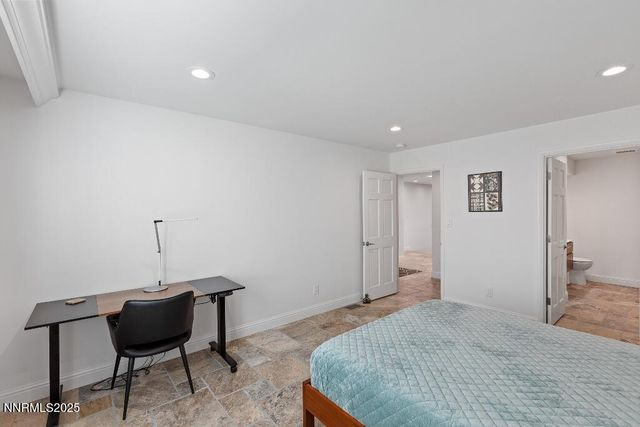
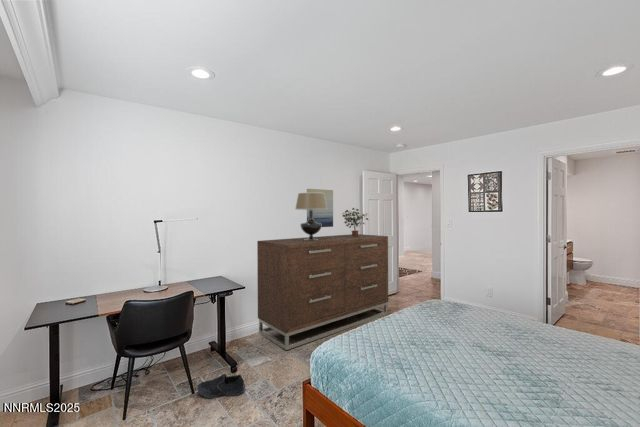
+ potted plant [342,207,369,236]
+ shoe [196,373,246,399]
+ wall art [306,188,334,228]
+ dresser [256,233,389,351]
+ table lamp [294,192,327,240]
